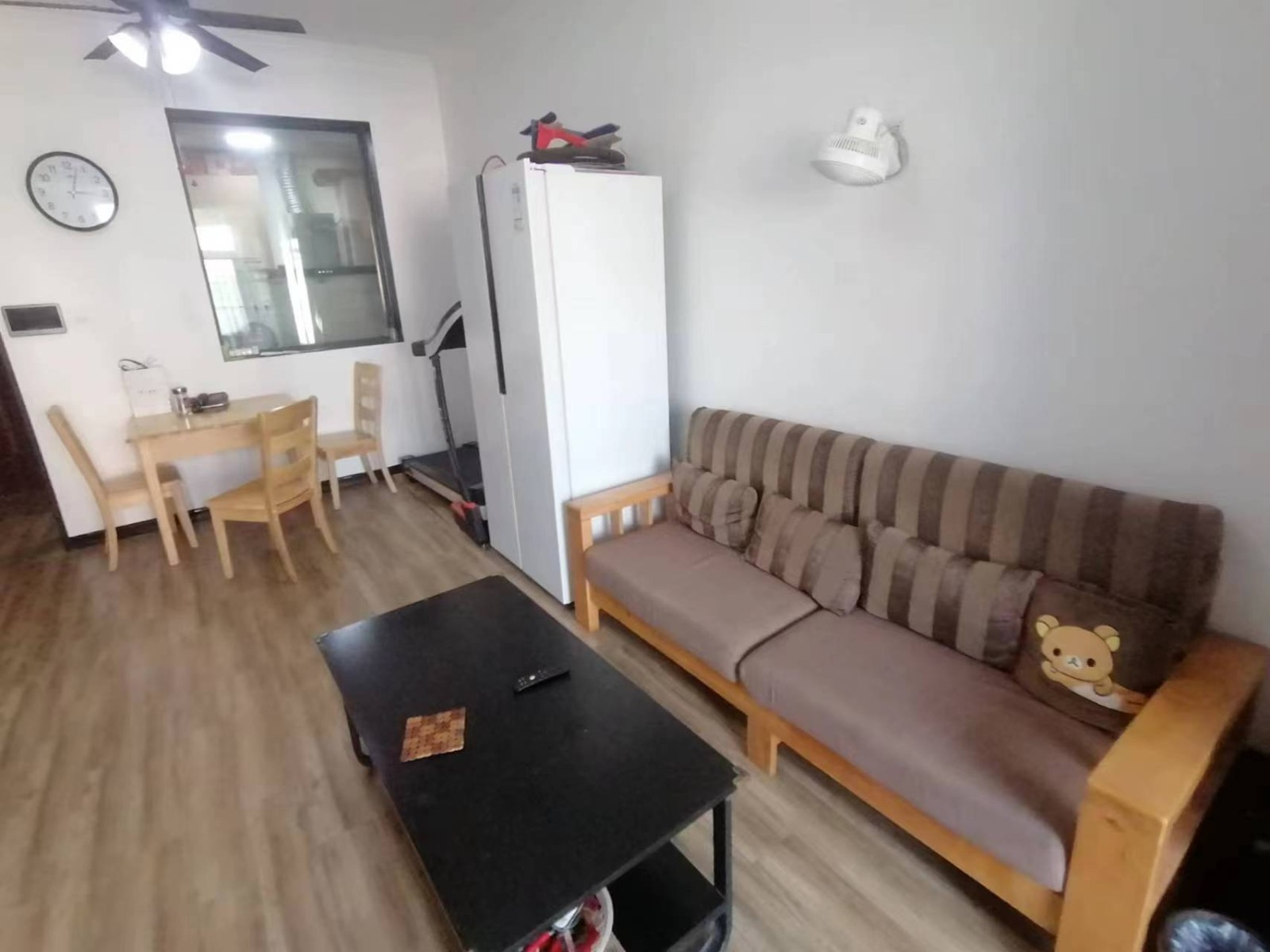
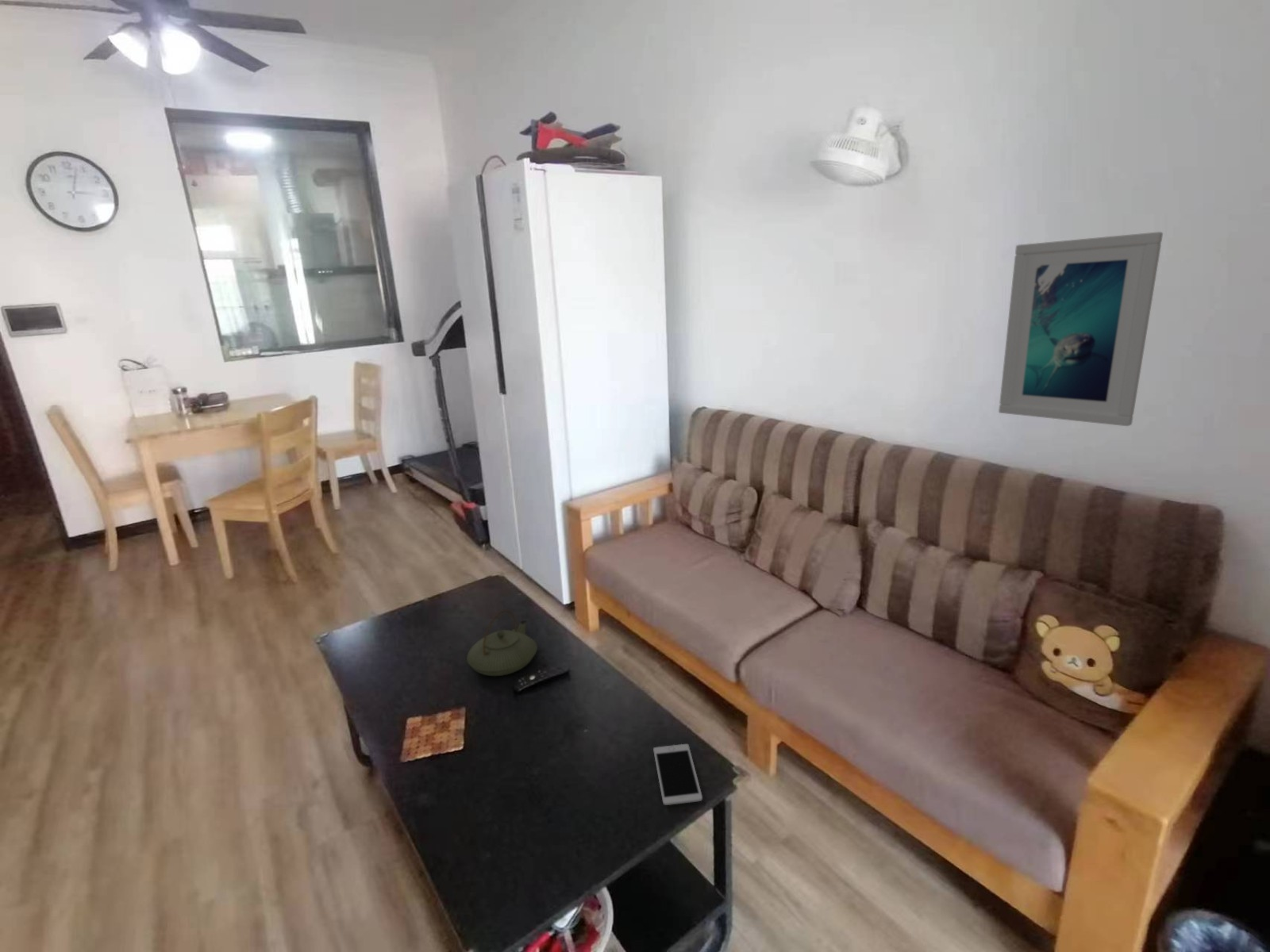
+ teapot [466,610,538,677]
+ cell phone [652,743,703,806]
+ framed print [998,231,1164,427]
